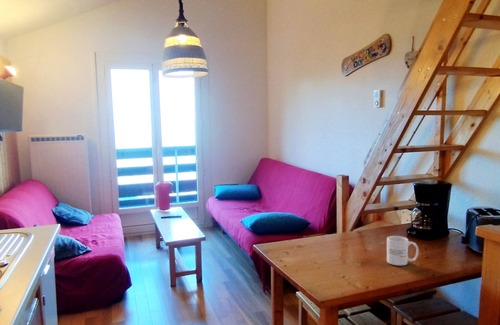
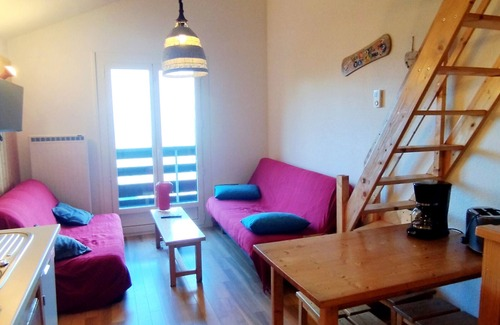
- mug [386,235,419,266]
